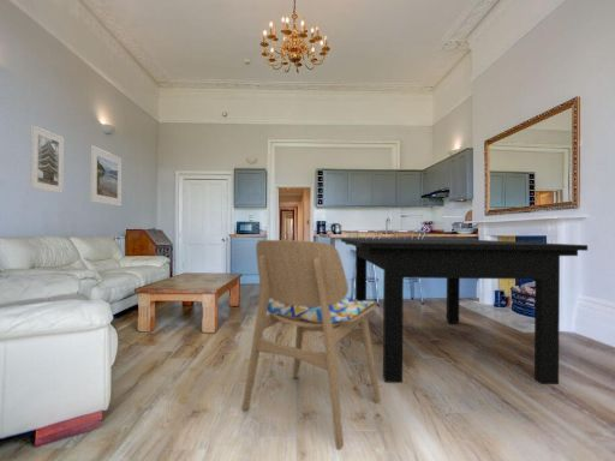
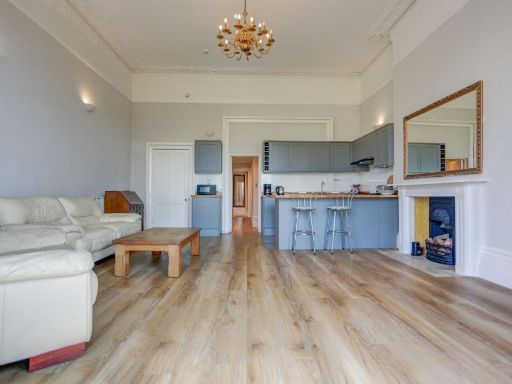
- dining chair [240,239,382,451]
- dining table [340,237,589,385]
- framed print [29,124,65,194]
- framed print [89,144,123,208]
